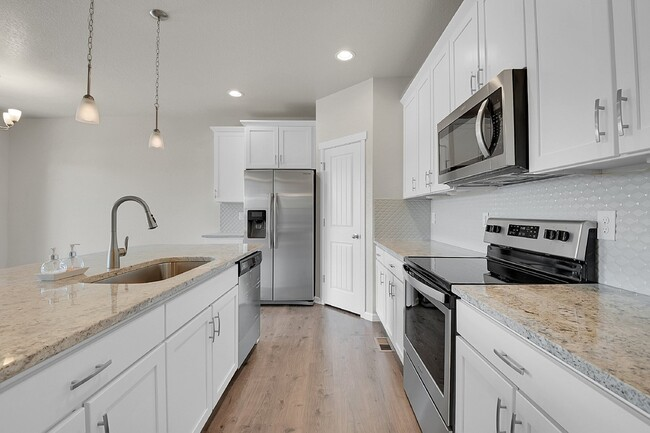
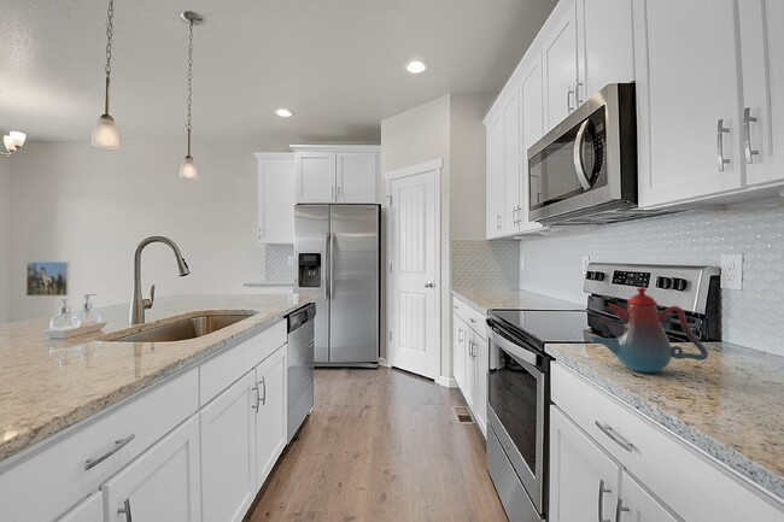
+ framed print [25,260,70,297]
+ teakettle [589,287,709,374]
